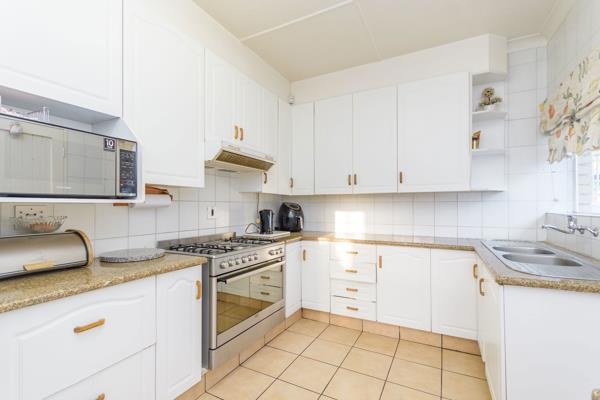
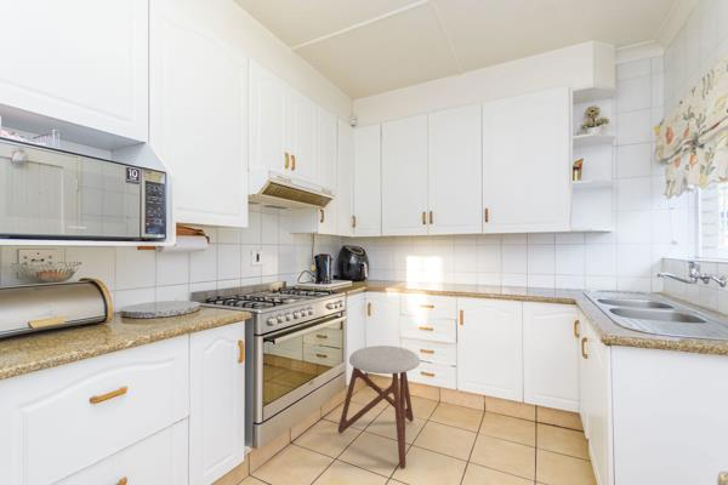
+ stool [337,344,421,469]
